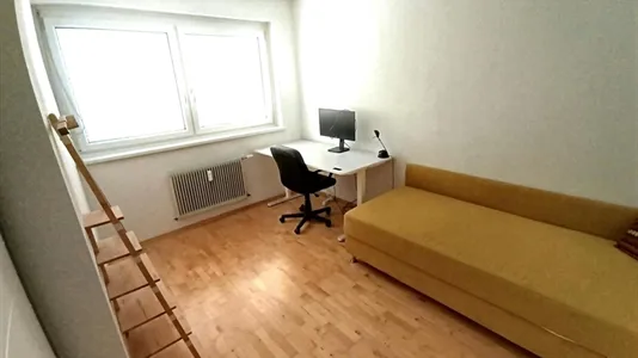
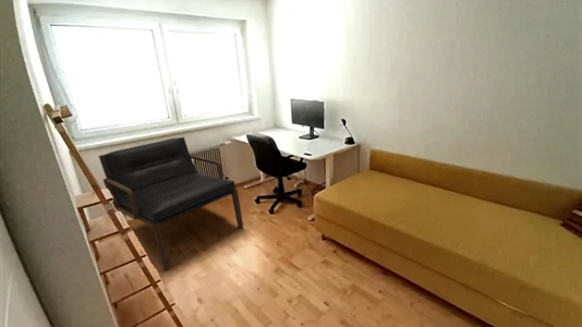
+ bench [97,136,244,271]
